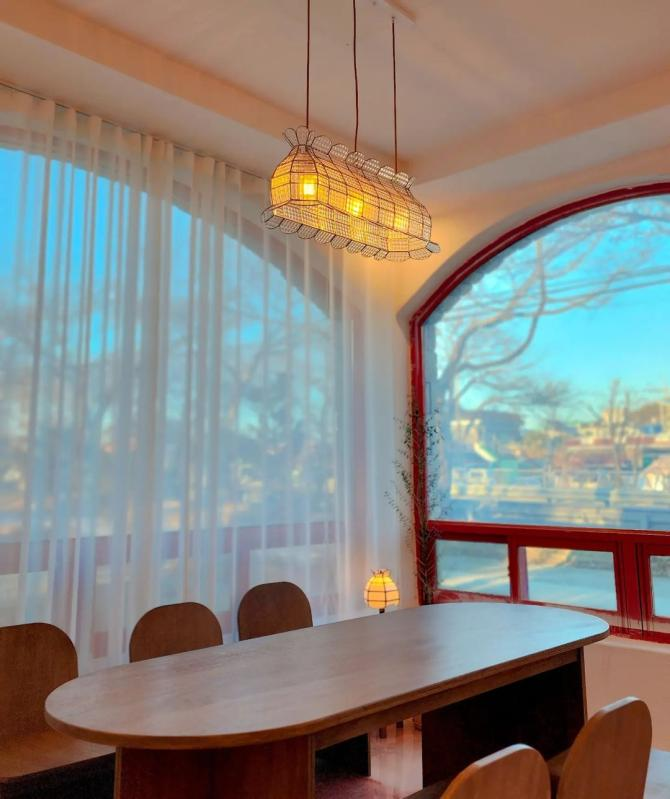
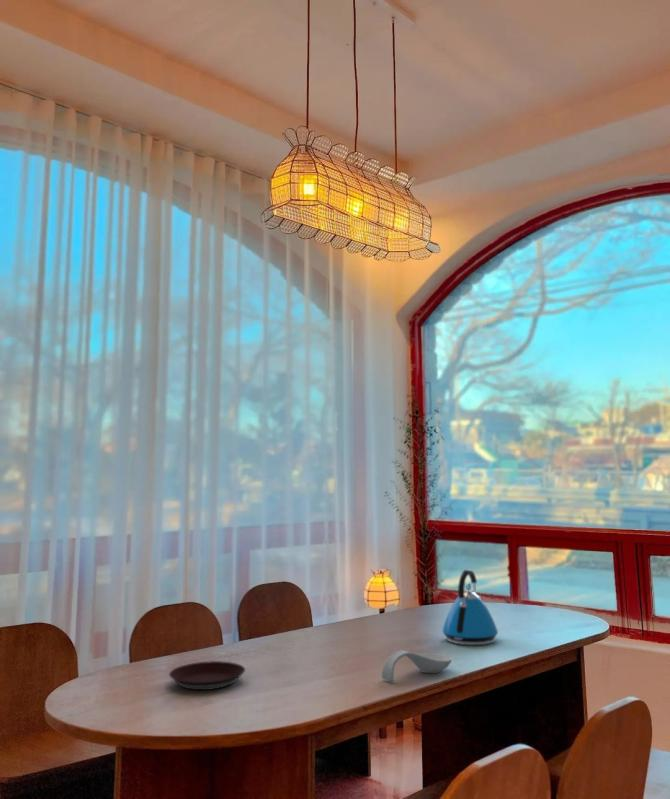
+ spoon rest [381,649,453,682]
+ kettle [441,568,499,646]
+ plate [168,660,246,691]
